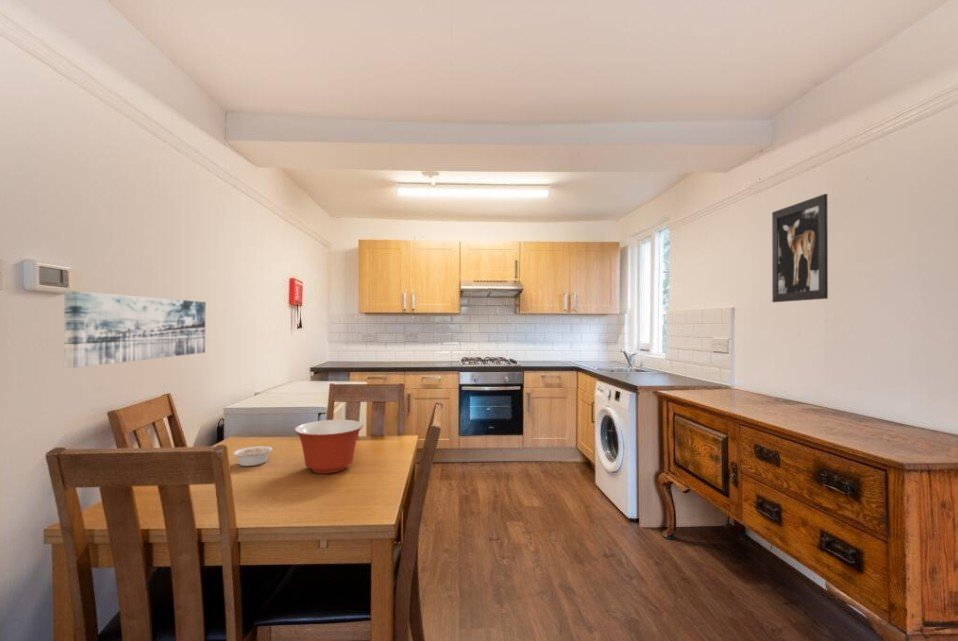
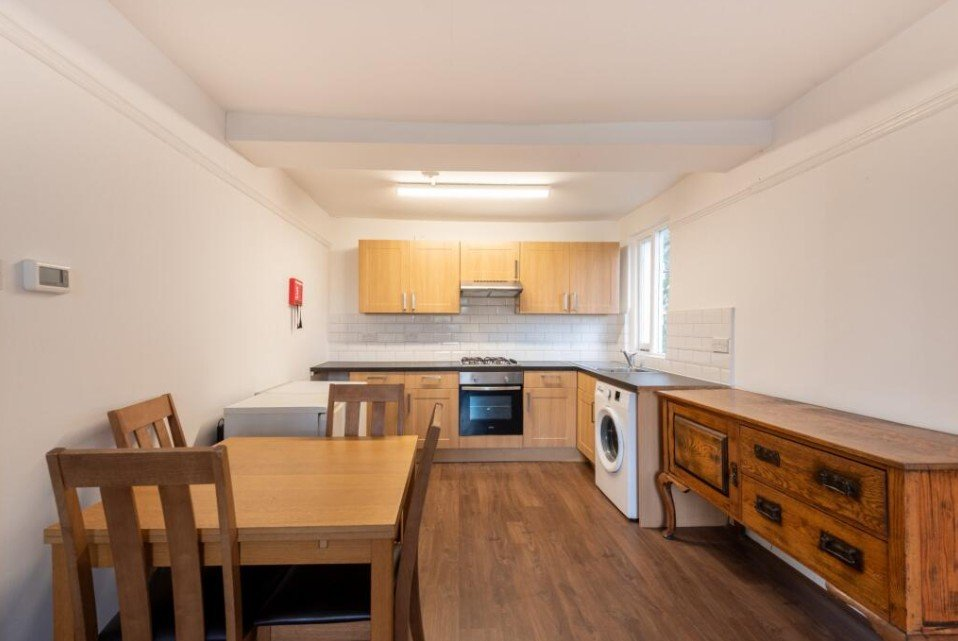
- mixing bowl [294,419,364,474]
- wall art [63,290,207,369]
- legume [232,445,275,467]
- wall art [771,193,829,303]
